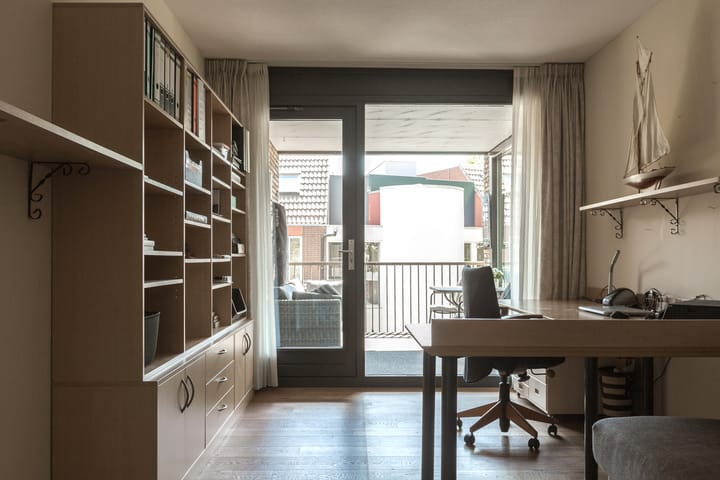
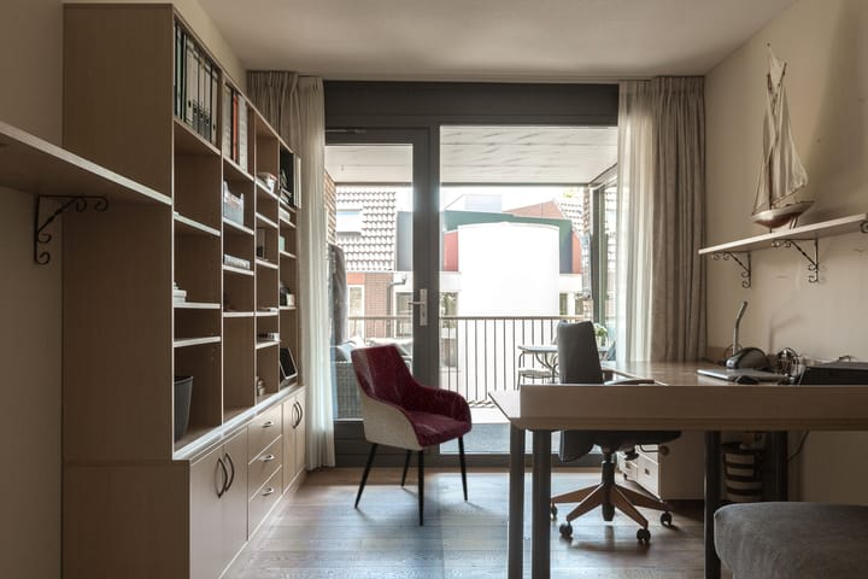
+ armchair [350,344,474,527]
